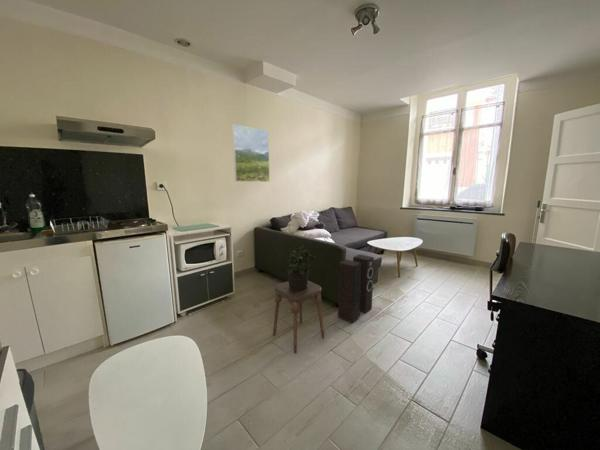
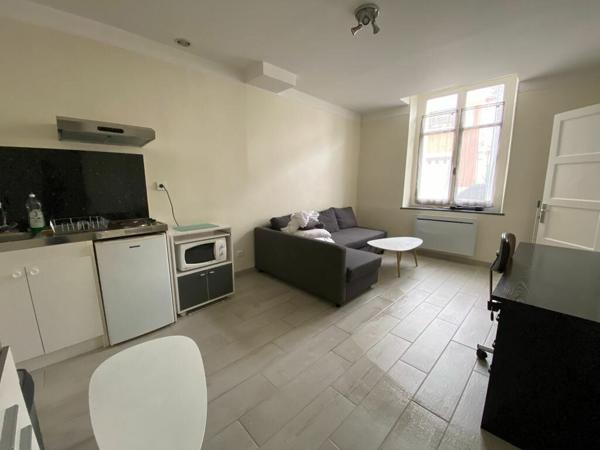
- speaker [337,253,375,324]
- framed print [231,123,271,183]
- potted plant [284,244,317,291]
- stool [272,280,325,354]
